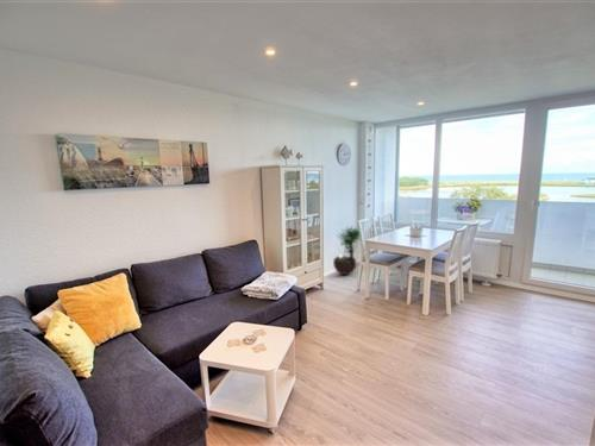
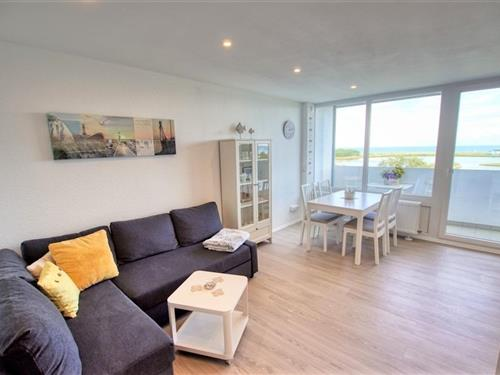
- potted tree [332,225,361,276]
